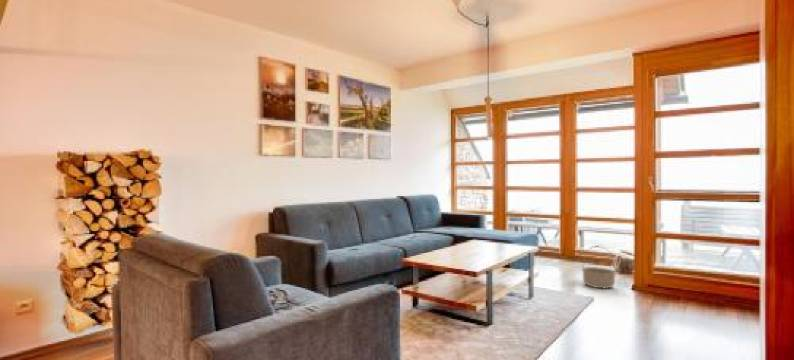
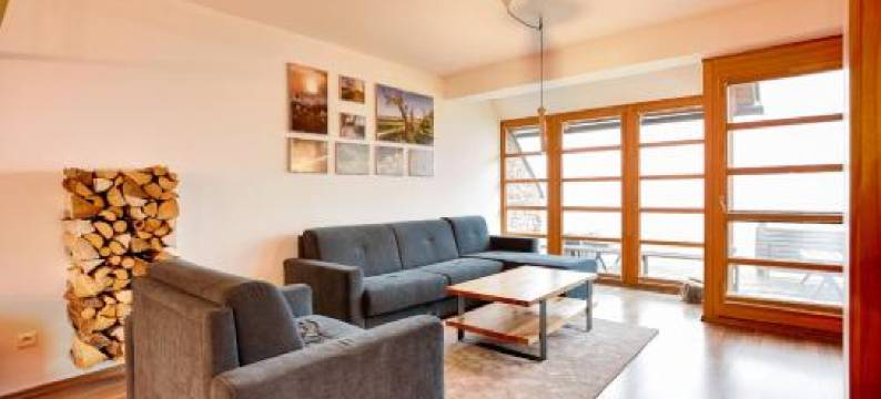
- basket [581,245,617,290]
